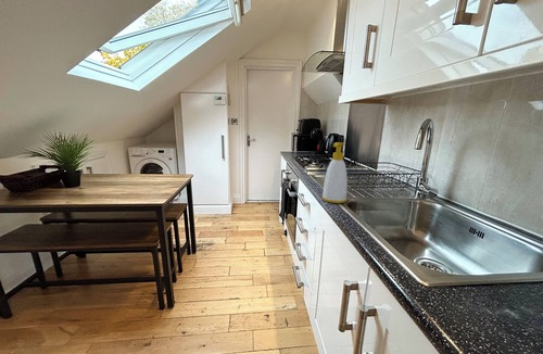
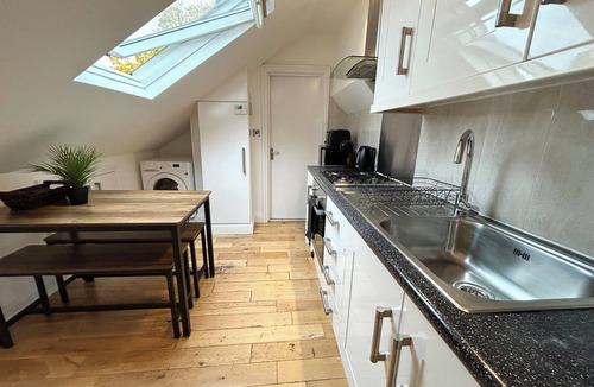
- soap bottle [321,141,349,204]
